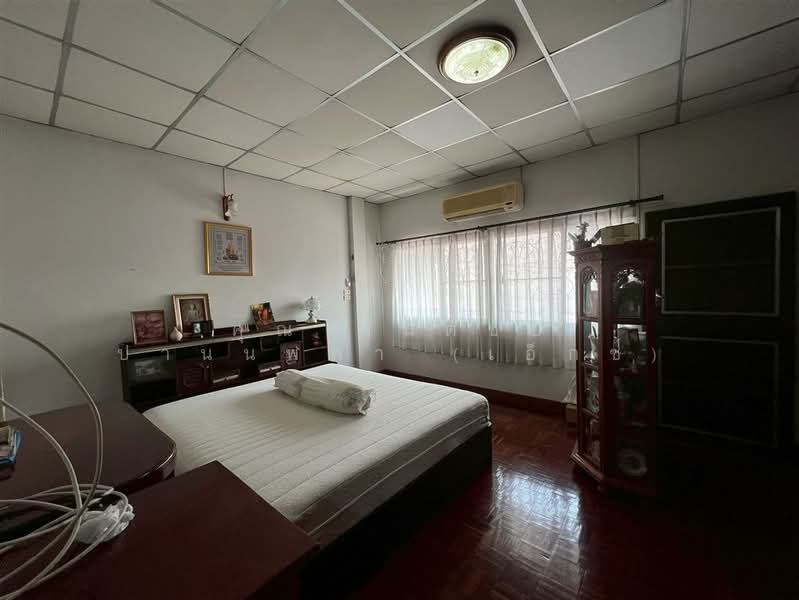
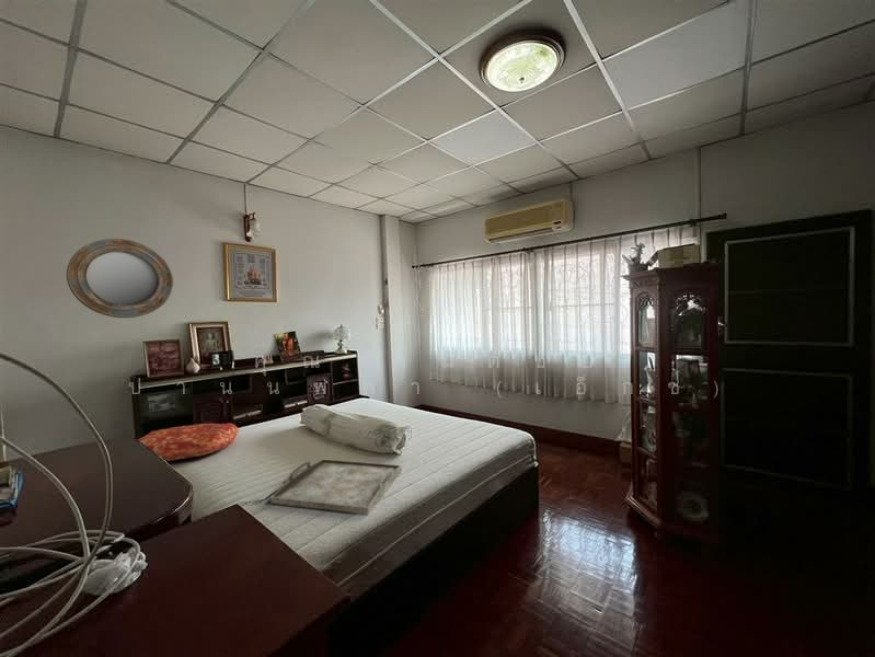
+ home mirror [66,238,174,319]
+ cushion [137,422,240,462]
+ serving tray [269,458,403,516]
